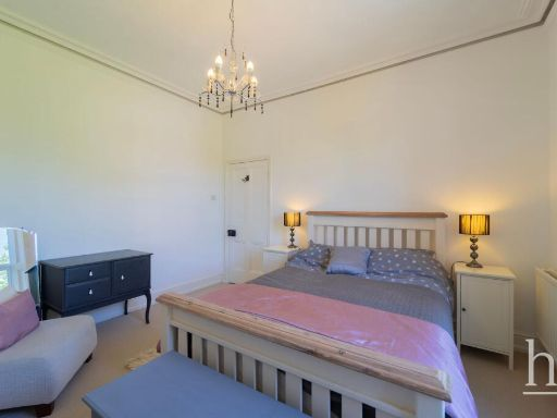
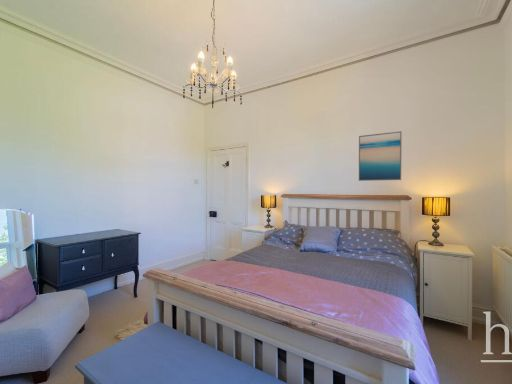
+ wall art [358,130,403,182]
